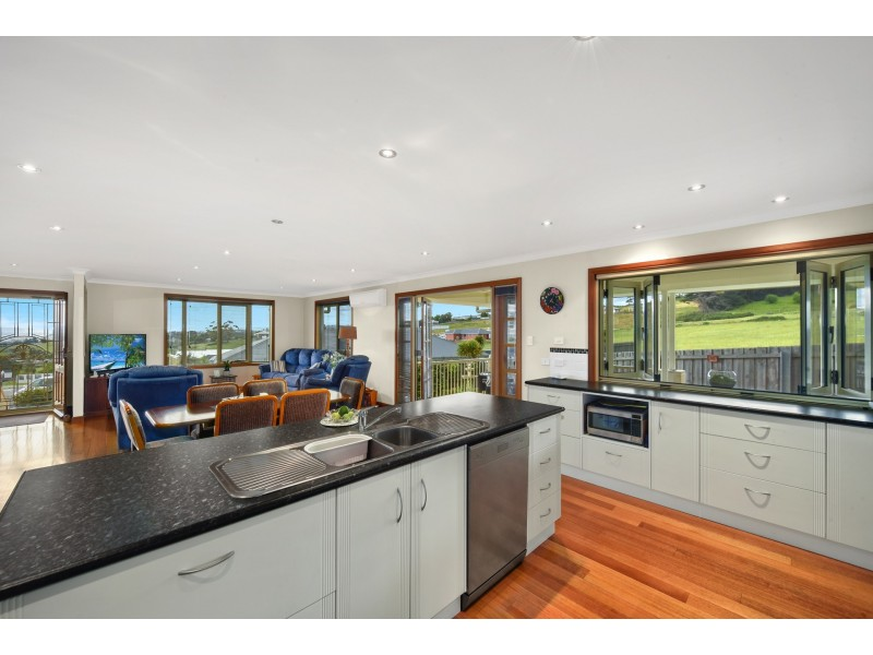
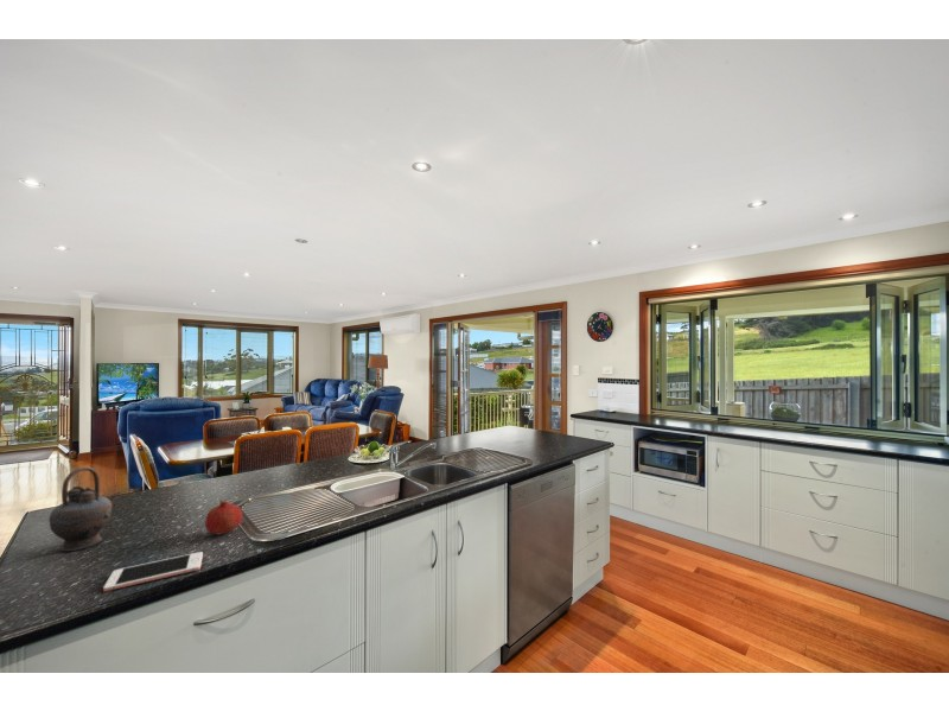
+ fruit [204,500,243,535]
+ cell phone [102,551,204,592]
+ teapot [47,466,121,552]
